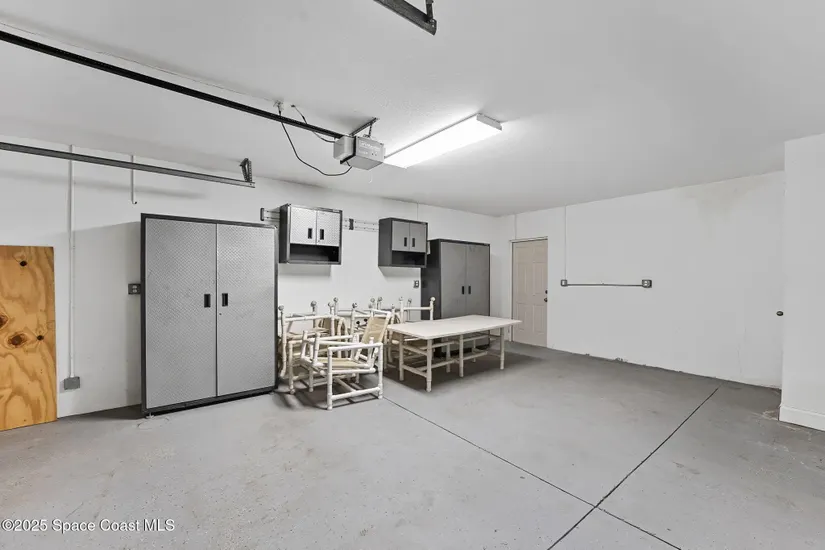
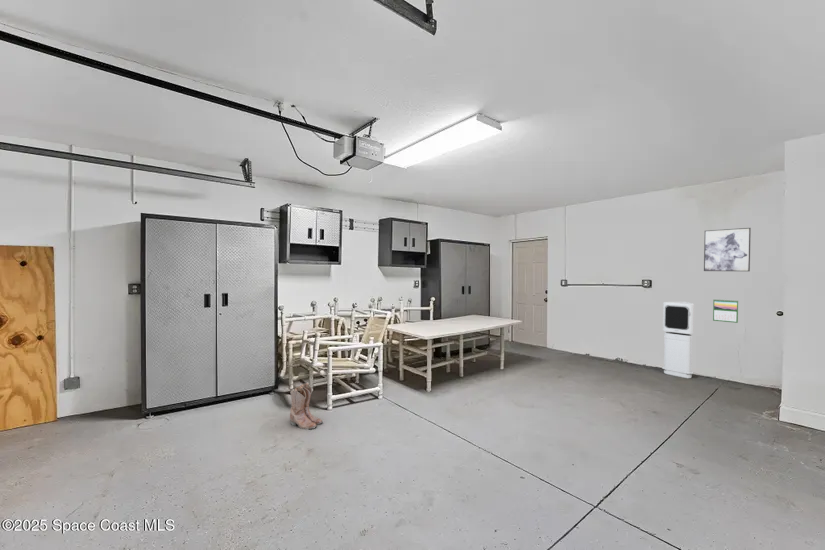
+ calendar [712,298,739,324]
+ wall art [703,227,752,272]
+ boots [289,382,324,430]
+ air purifier [661,301,695,379]
